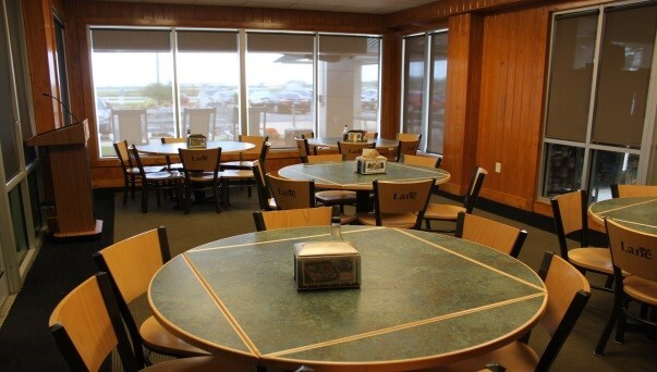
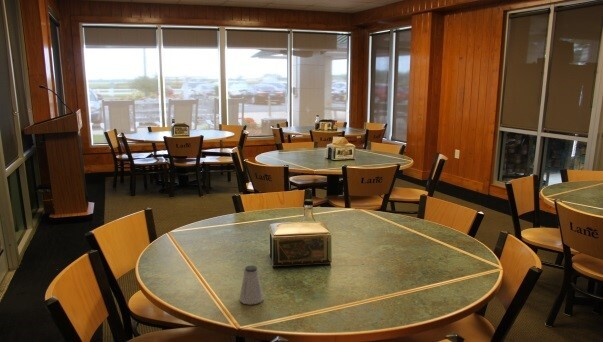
+ saltshaker [238,264,264,306]
